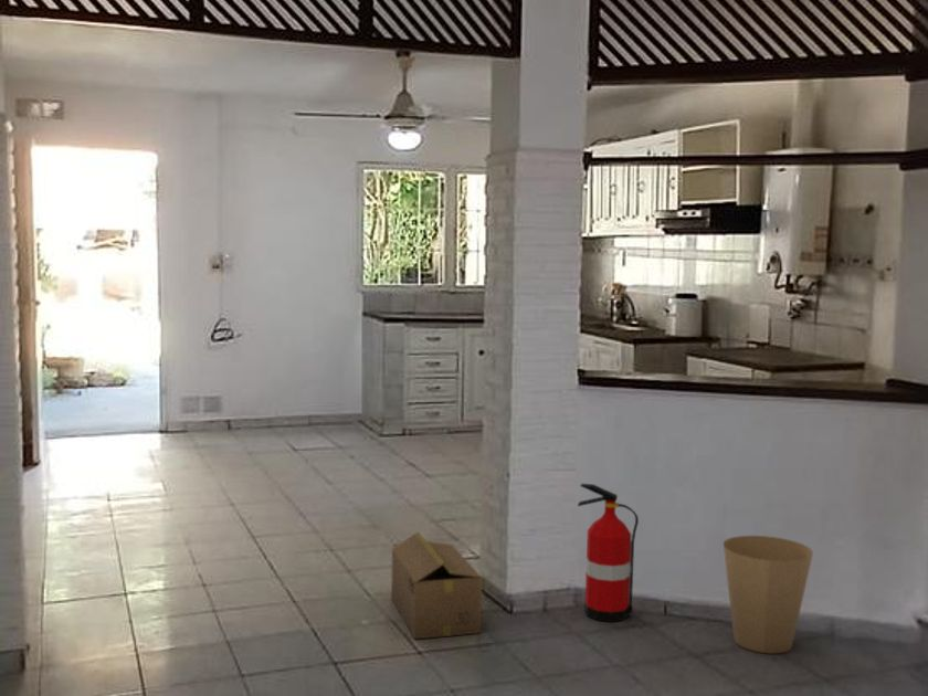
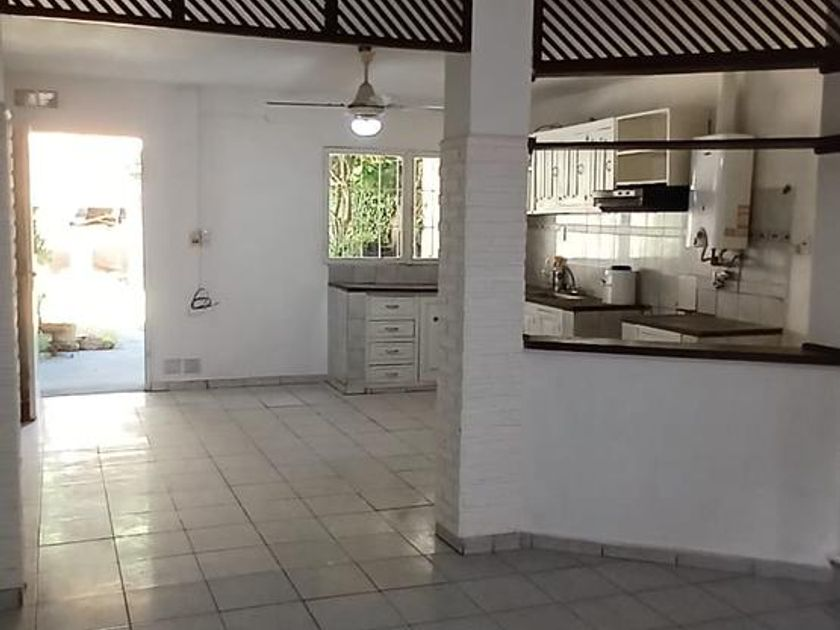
- trash can [723,535,814,655]
- fire extinguisher [577,483,640,623]
- cardboard box [390,530,483,641]
